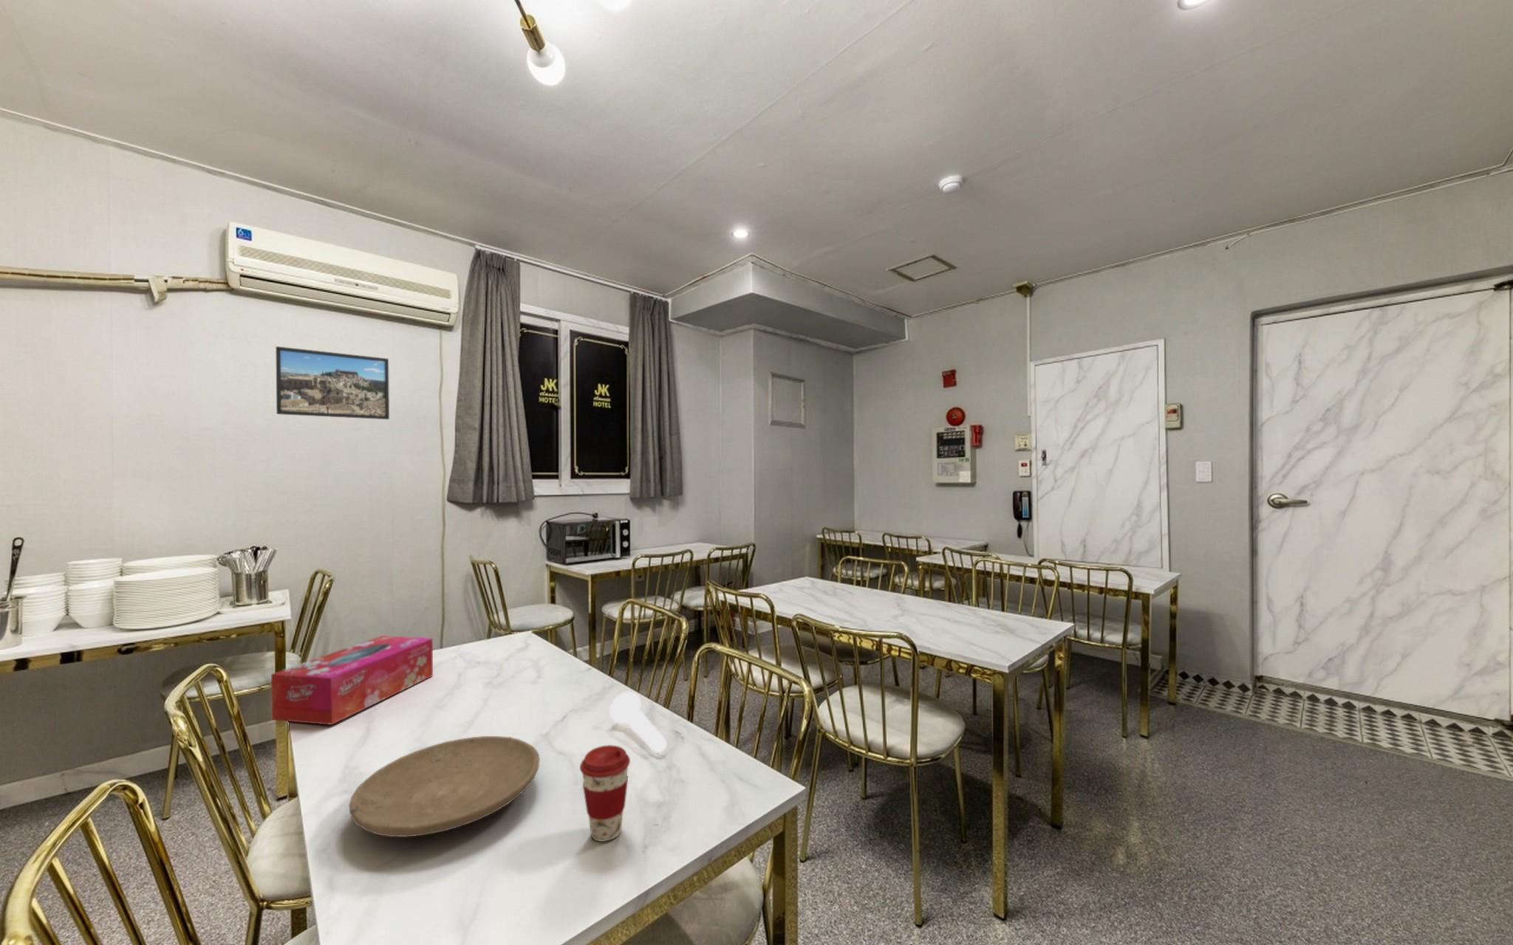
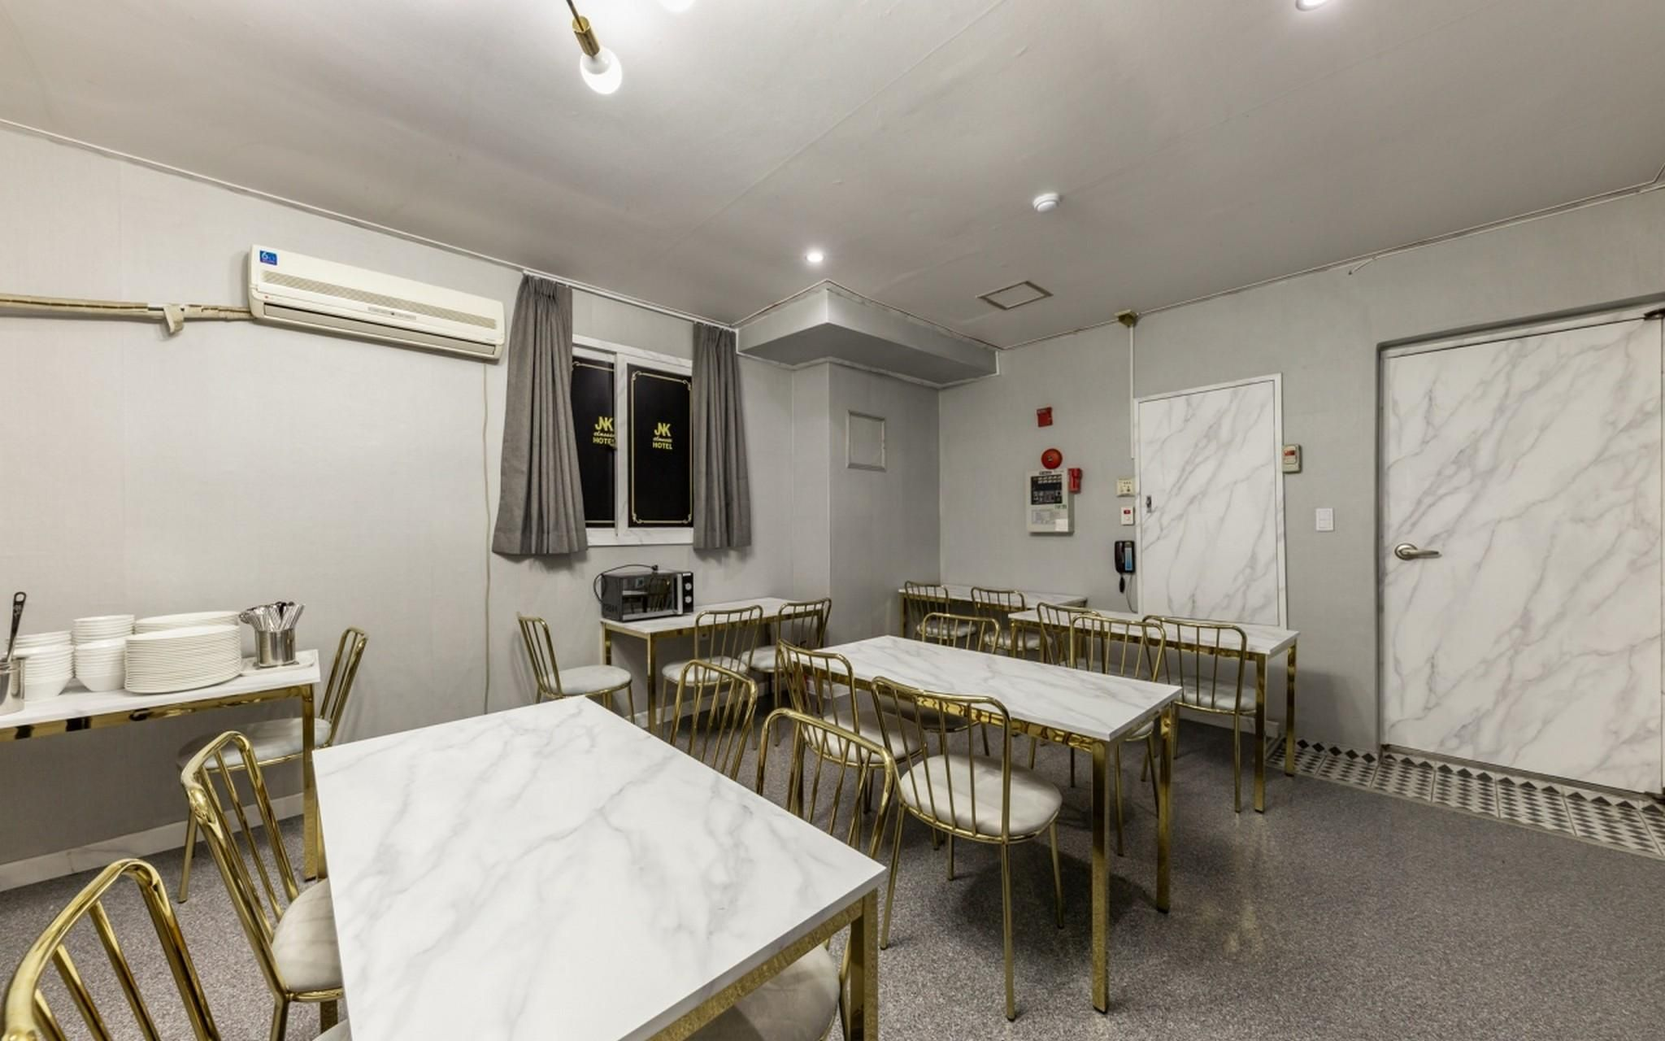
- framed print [274,345,390,420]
- spoon [609,691,667,753]
- coffee cup [579,745,631,842]
- plate [347,735,540,838]
- tissue box [270,635,434,726]
